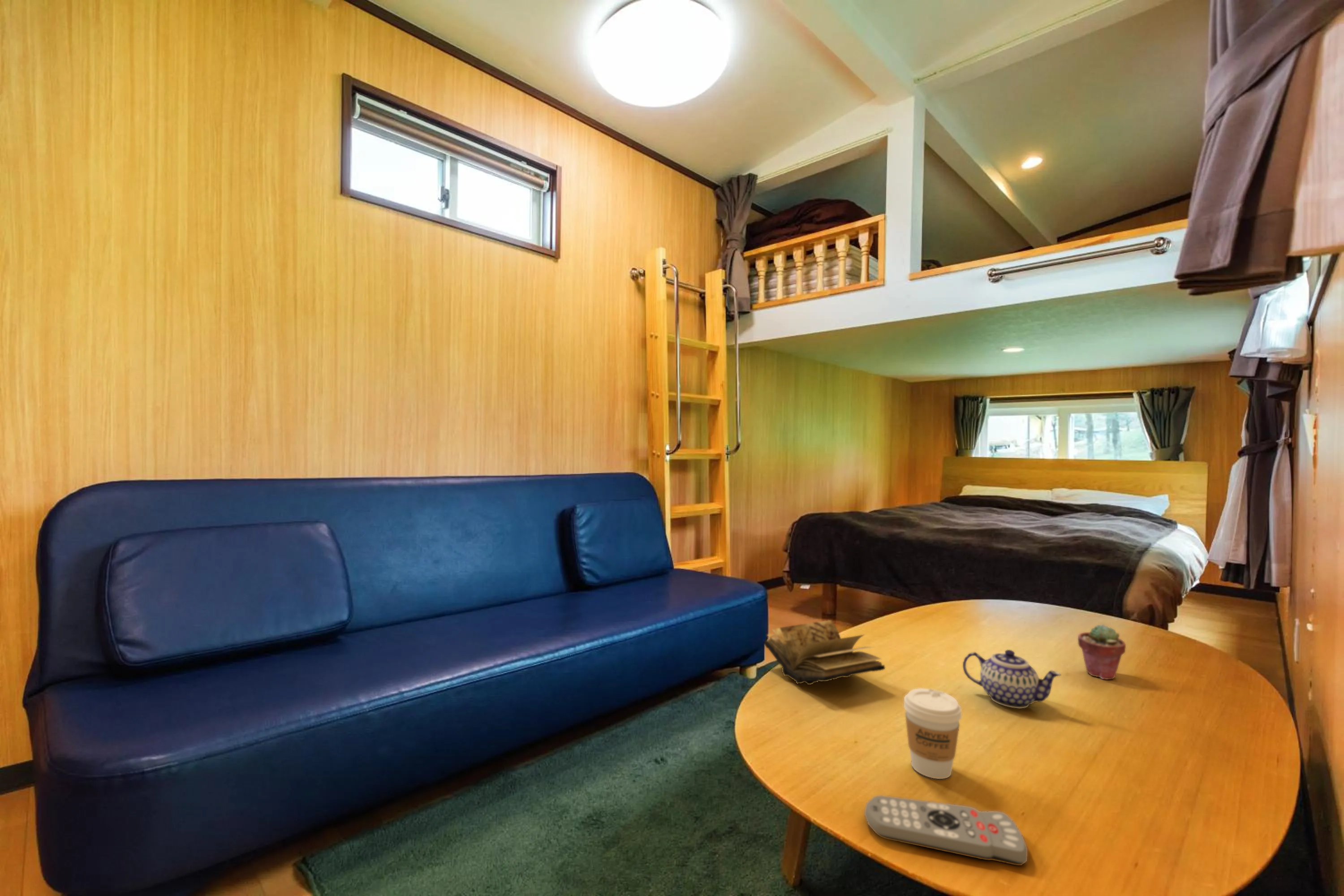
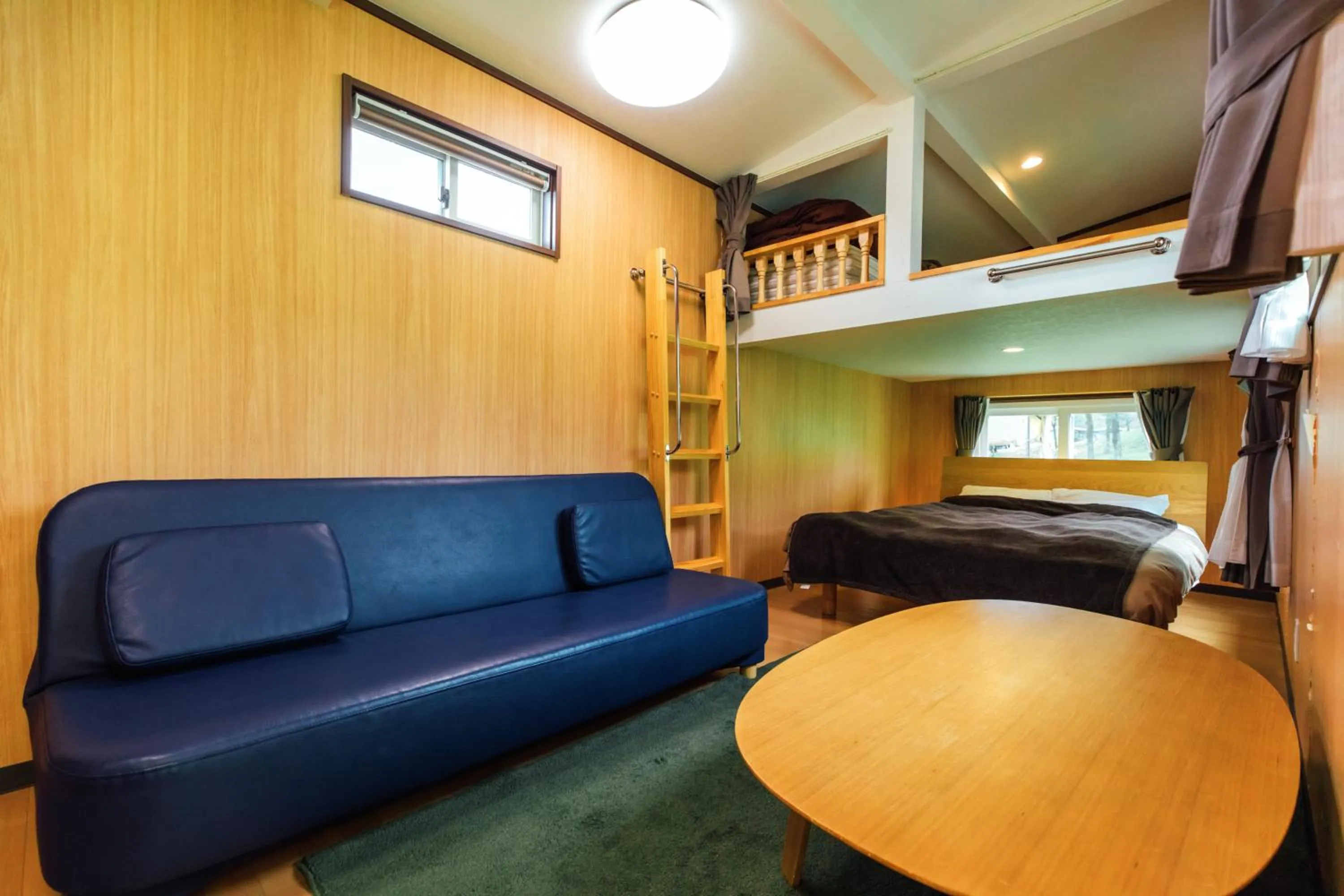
- coffee cup [903,688,962,780]
- book [764,620,886,685]
- remote control [864,795,1028,866]
- potted succulent [1077,624,1126,680]
- teapot [962,649,1061,709]
